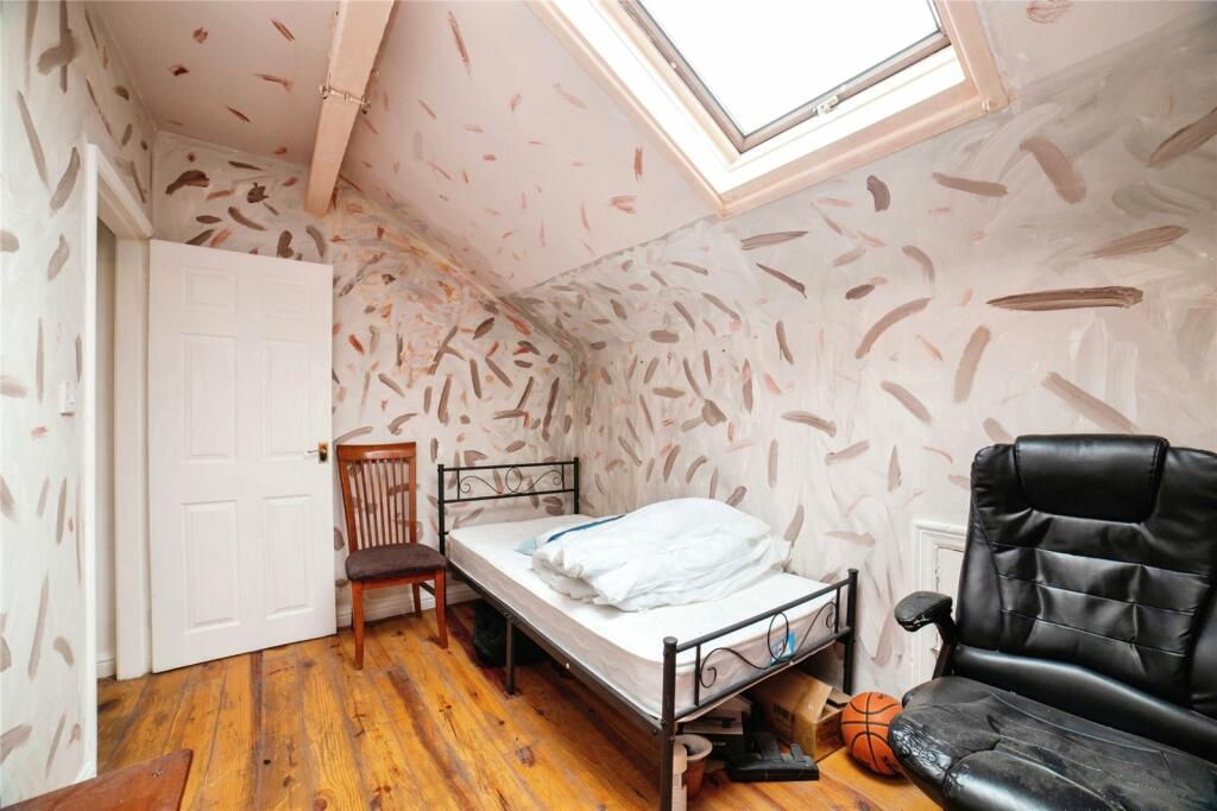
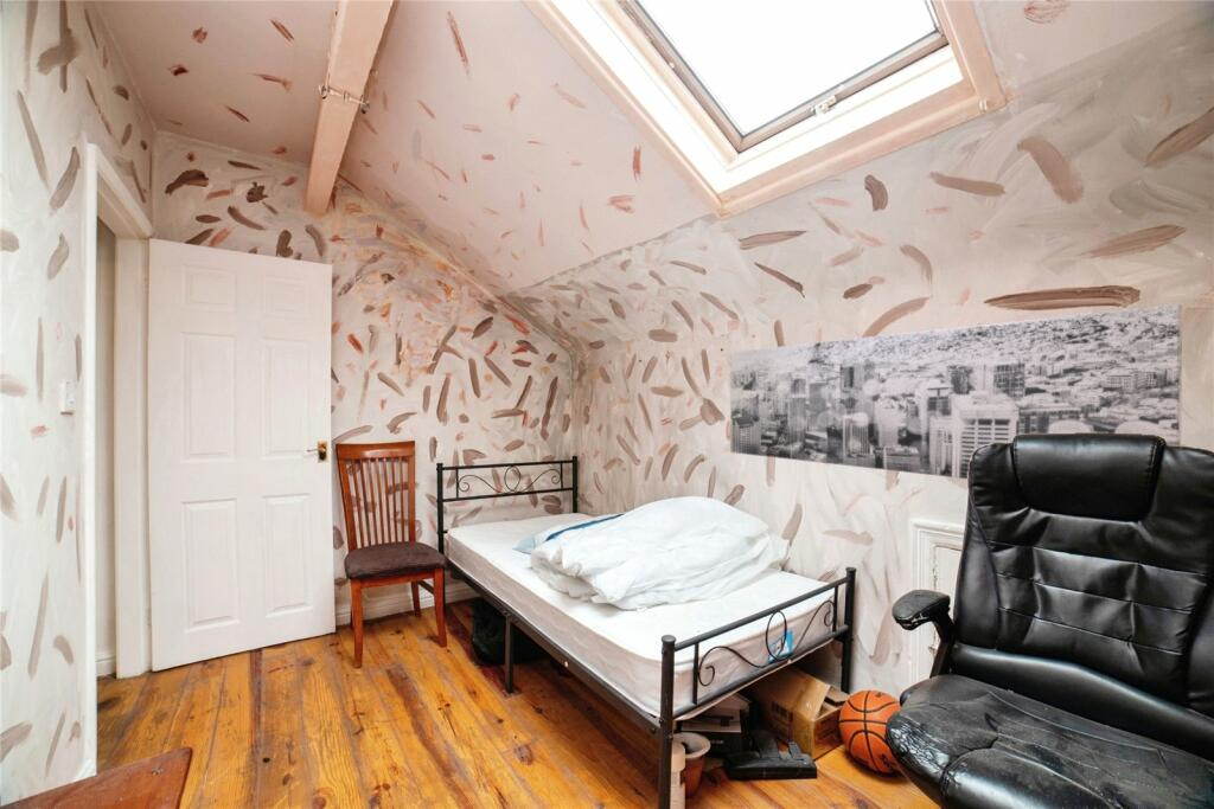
+ wall art [729,303,1183,480]
